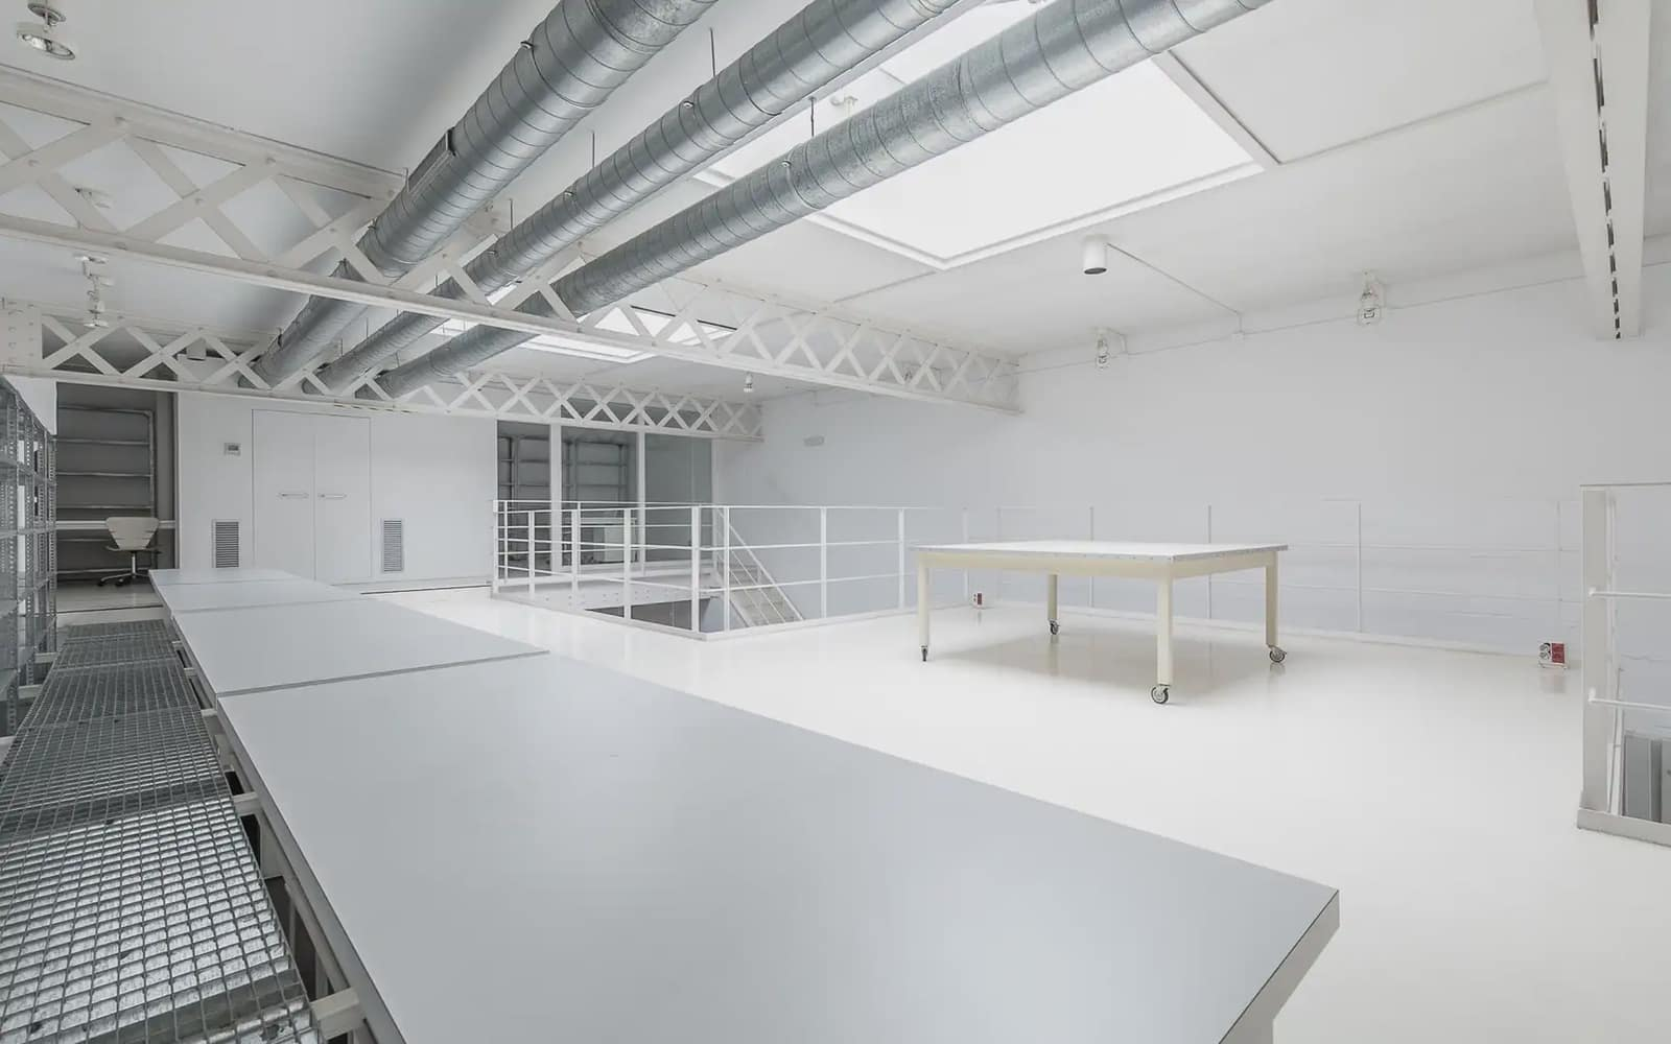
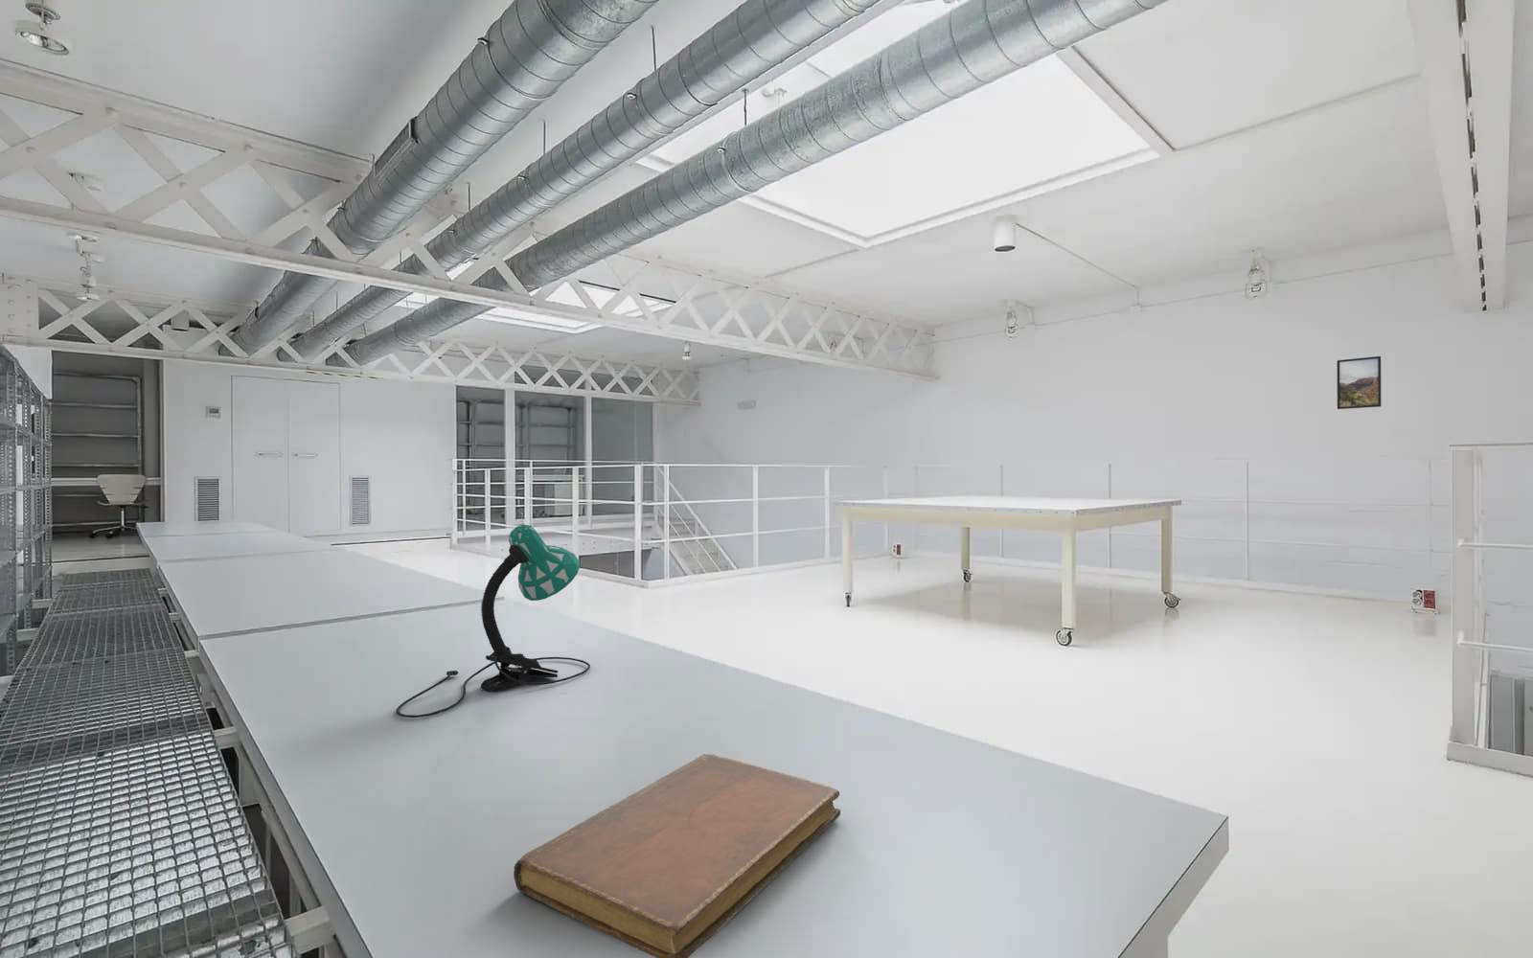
+ notebook [512,753,841,958]
+ desk lamp [395,524,592,718]
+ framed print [1335,355,1382,411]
